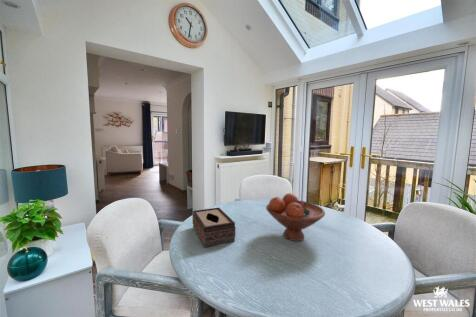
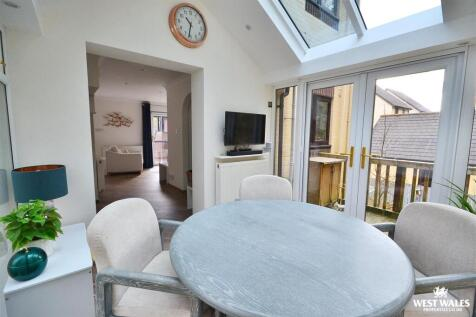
- tissue box [192,207,236,248]
- fruit bowl [265,192,326,242]
